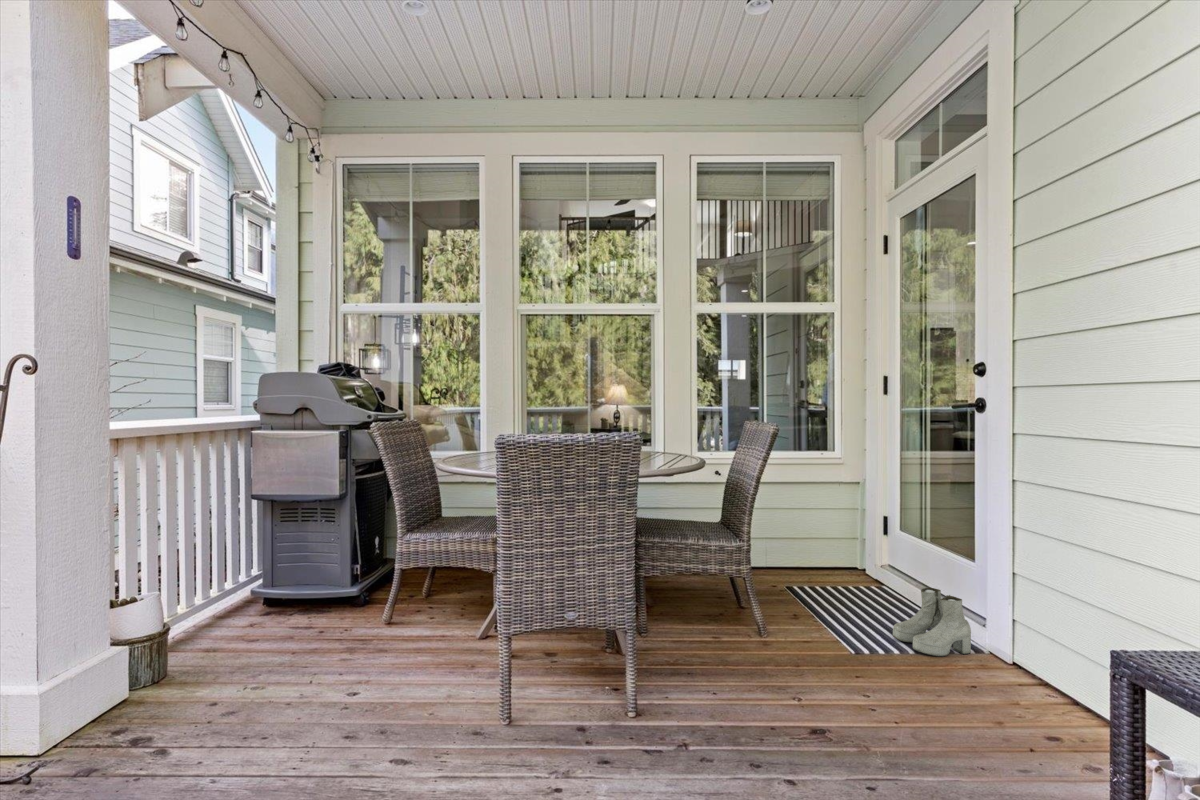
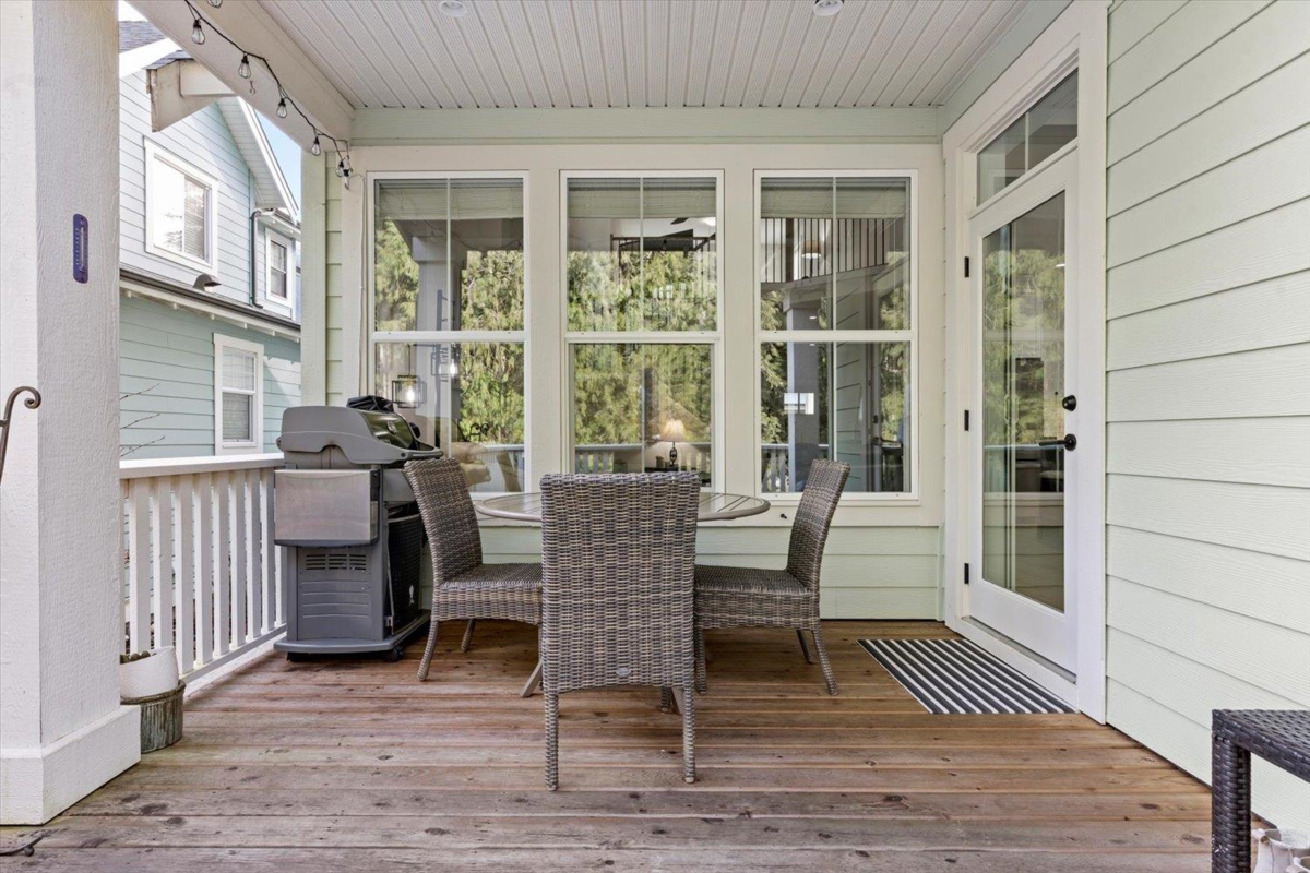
- boots [892,587,972,657]
